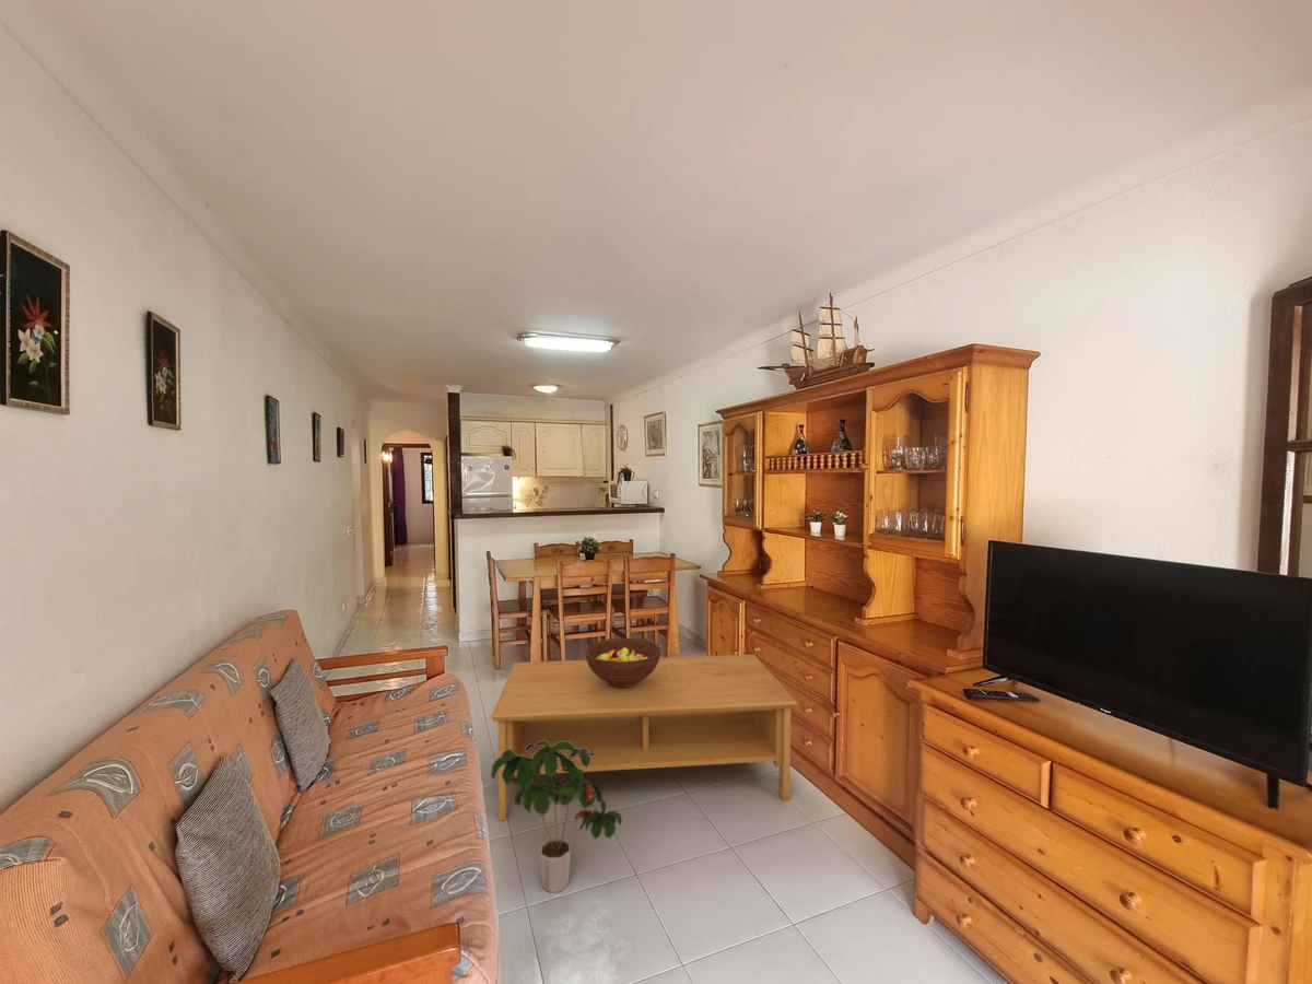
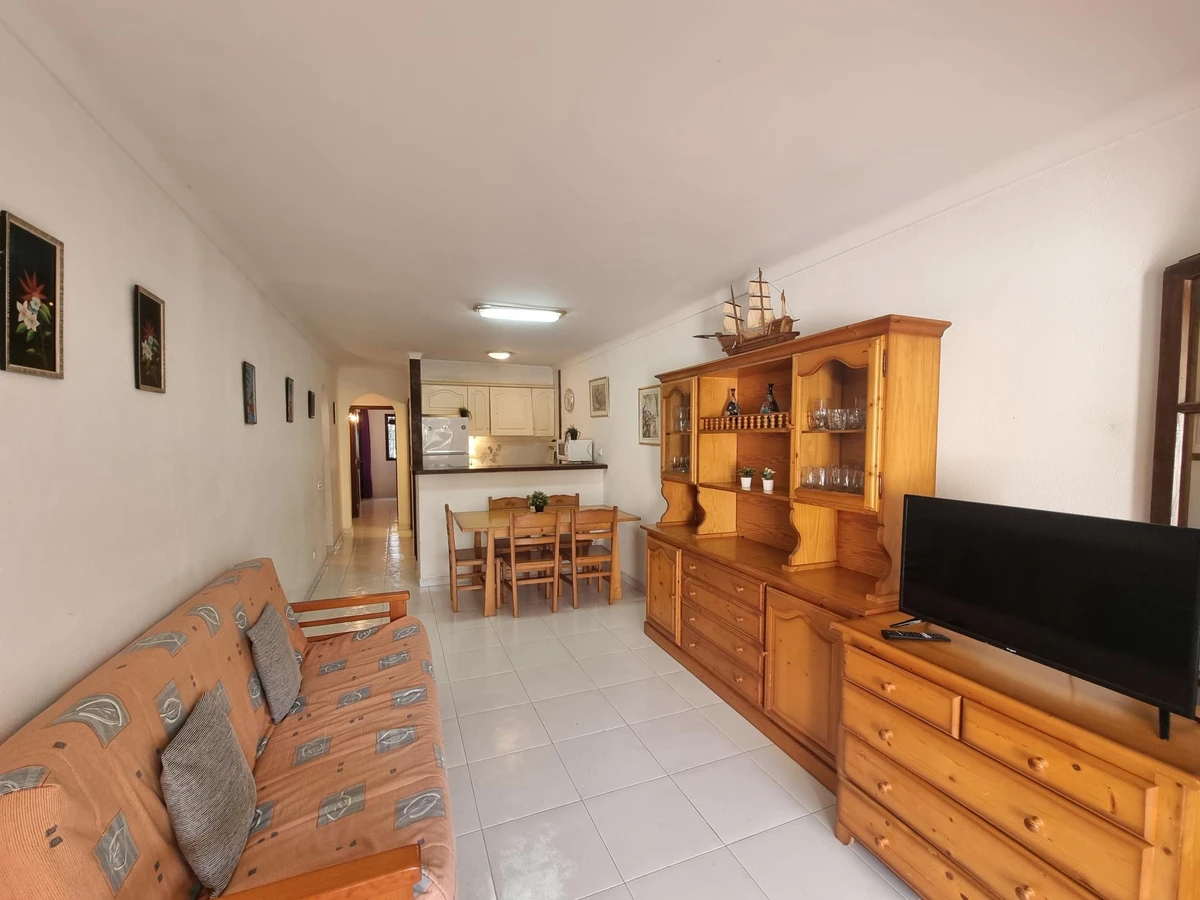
- fruit bowl [584,637,661,688]
- potted plant [490,739,622,893]
- coffee table [490,654,799,822]
